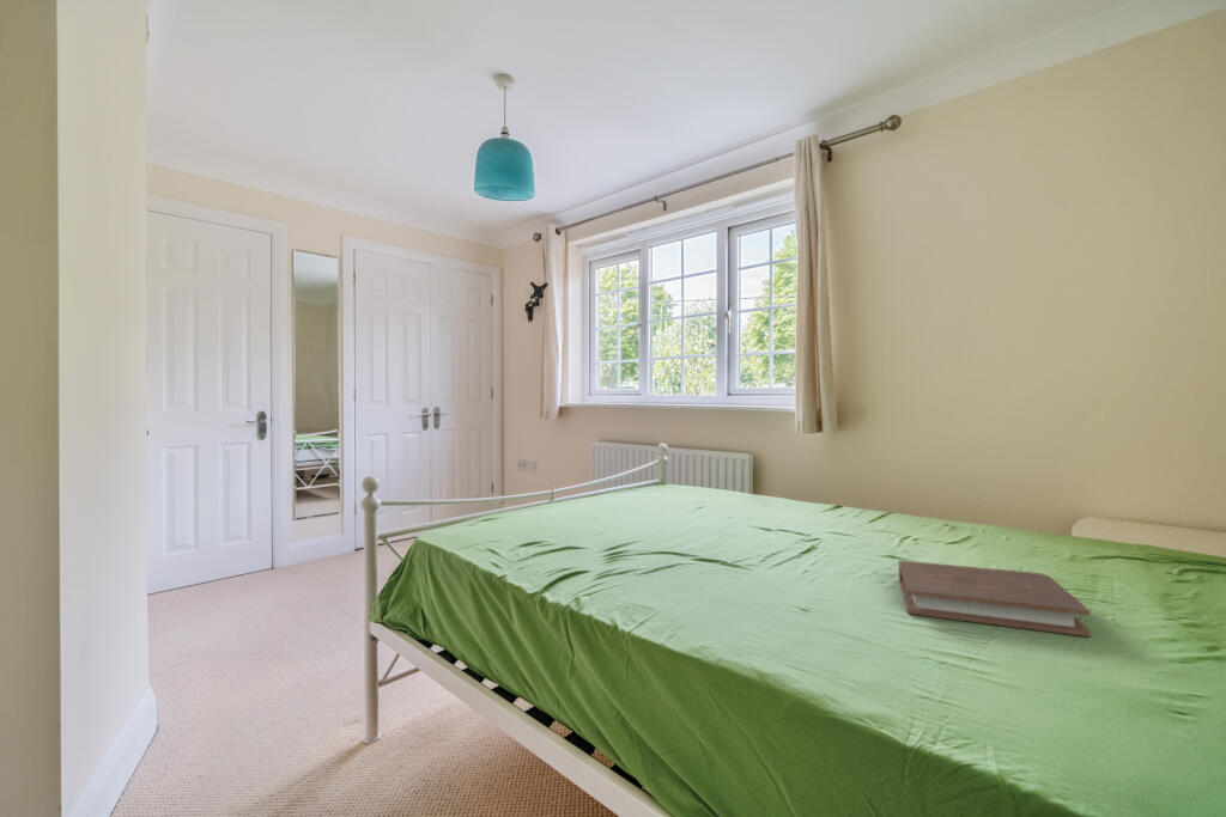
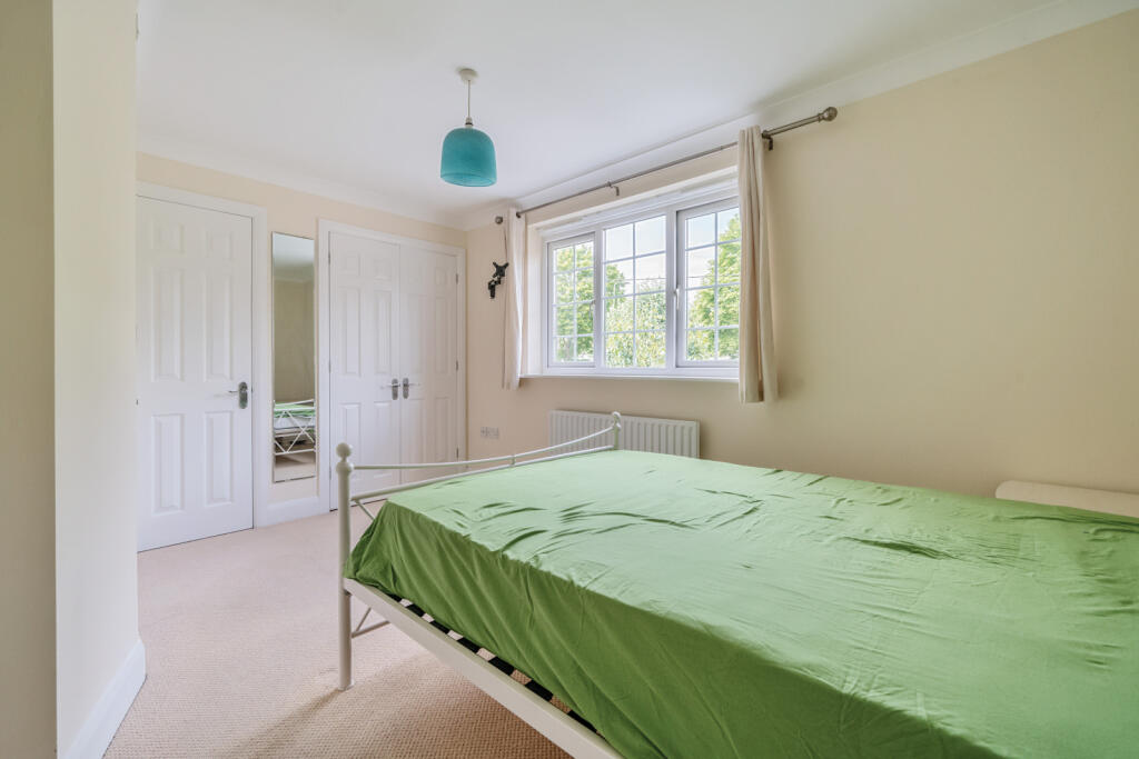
- book [898,560,1092,638]
